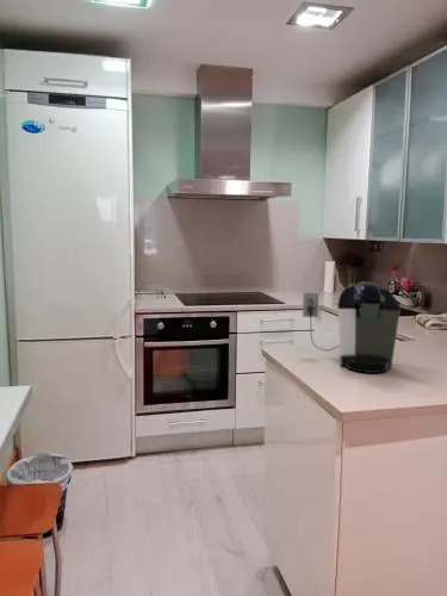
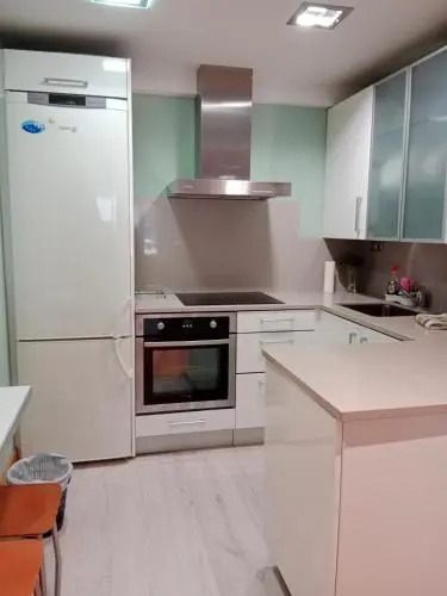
- coffee maker [302,281,402,374]
